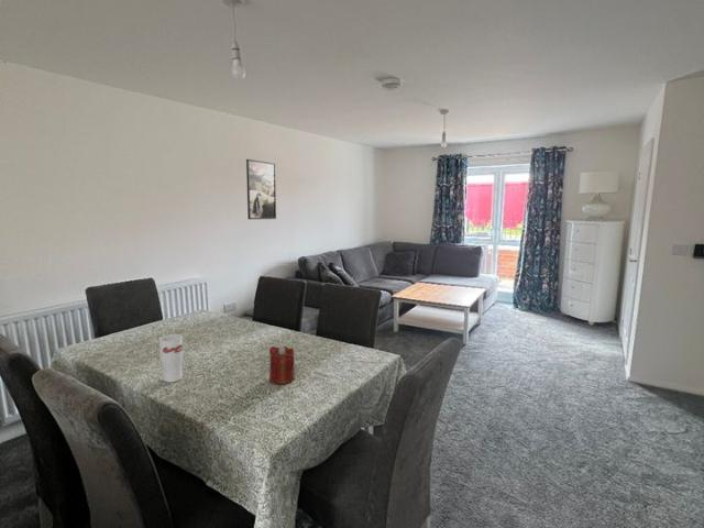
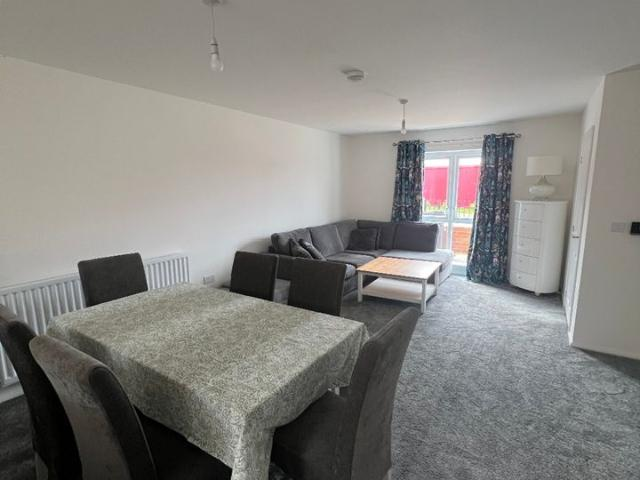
- cup [158,333,184,384]
- candle [268,344,296,385]
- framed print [245,158,277,220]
